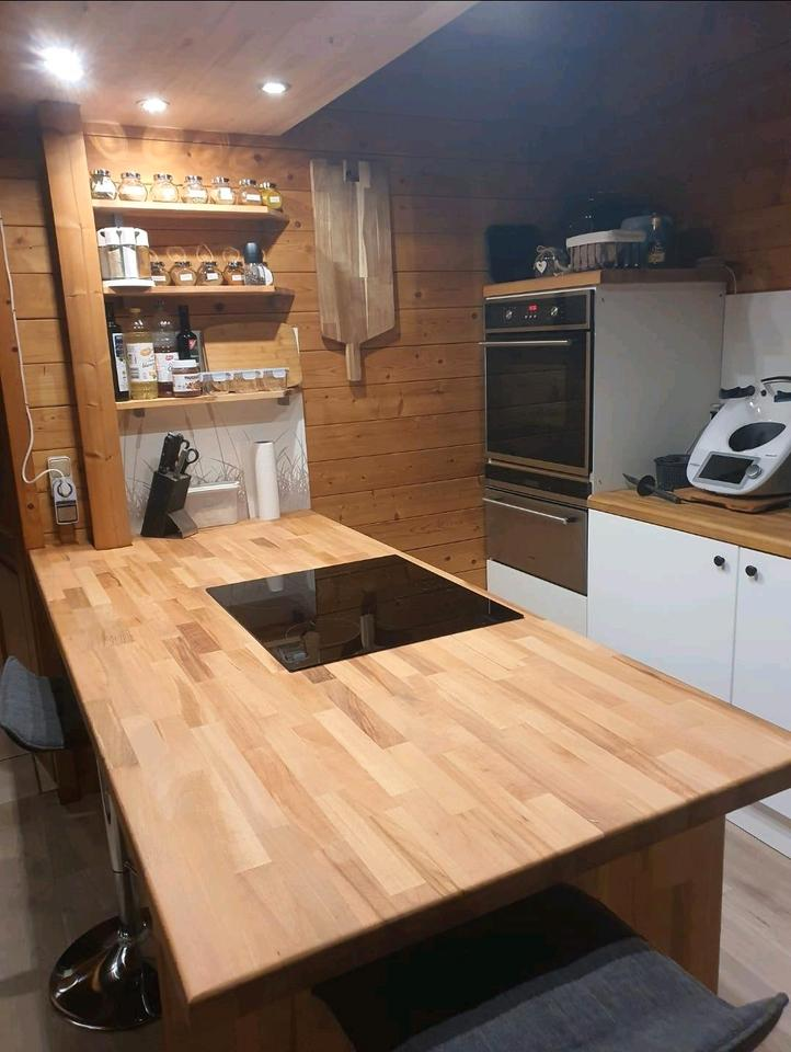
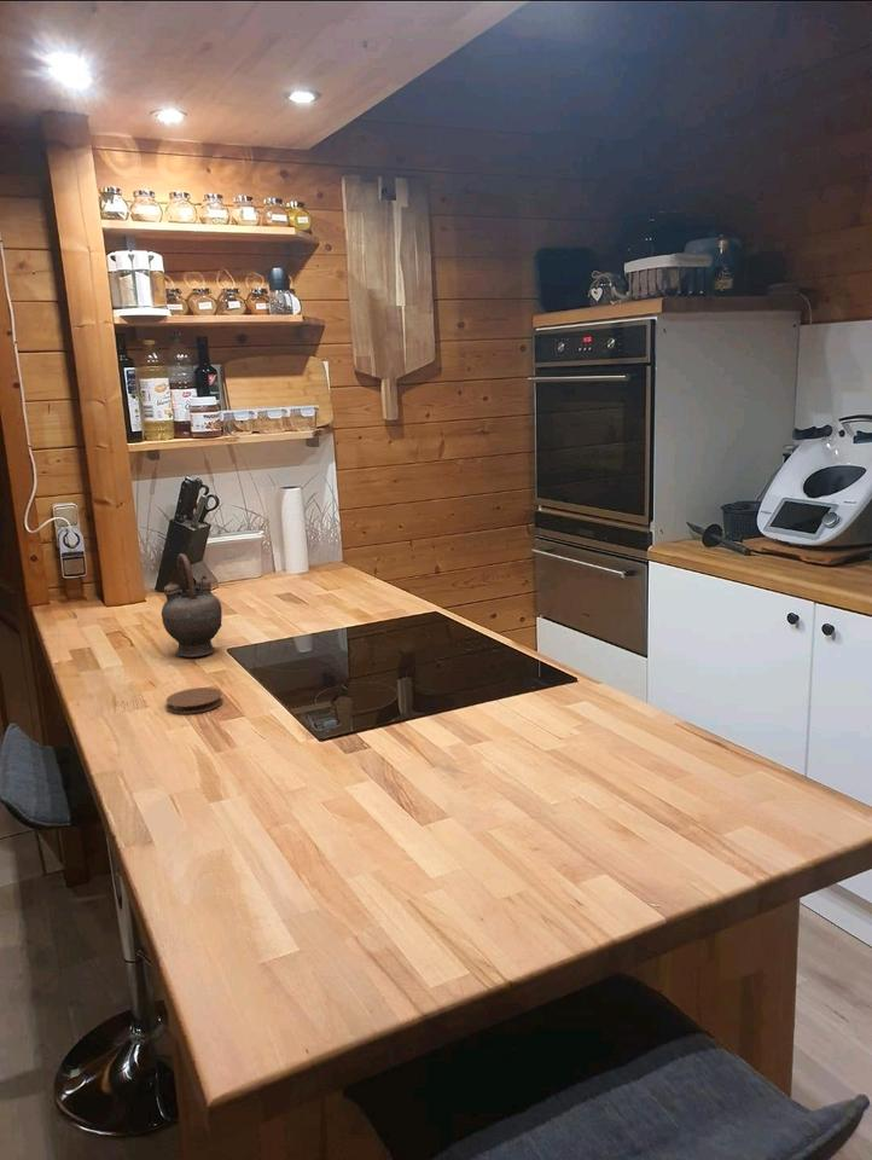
+ teapot [161,552,223,657]
+ coaster [165,686,223,714]
